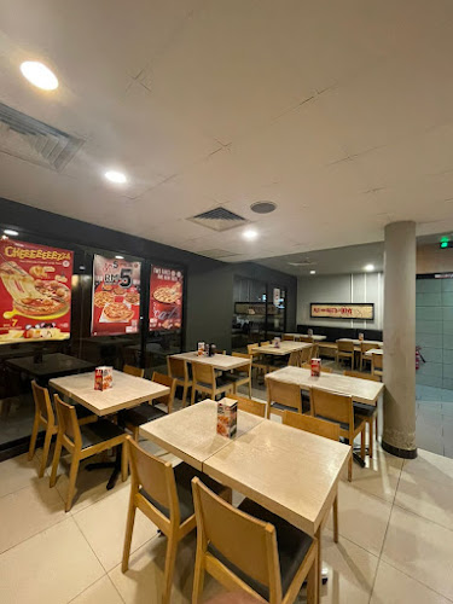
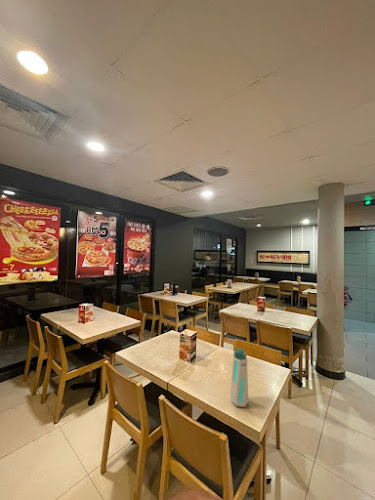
+ water bottle [229,347,249,408]
